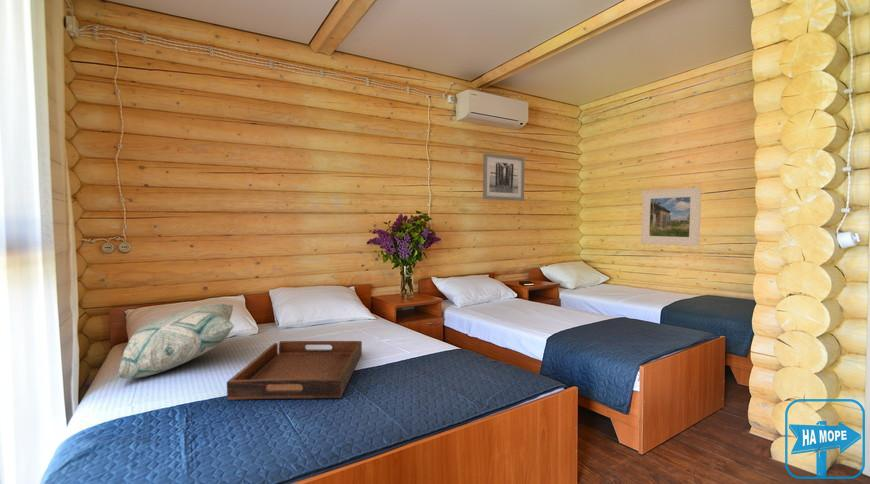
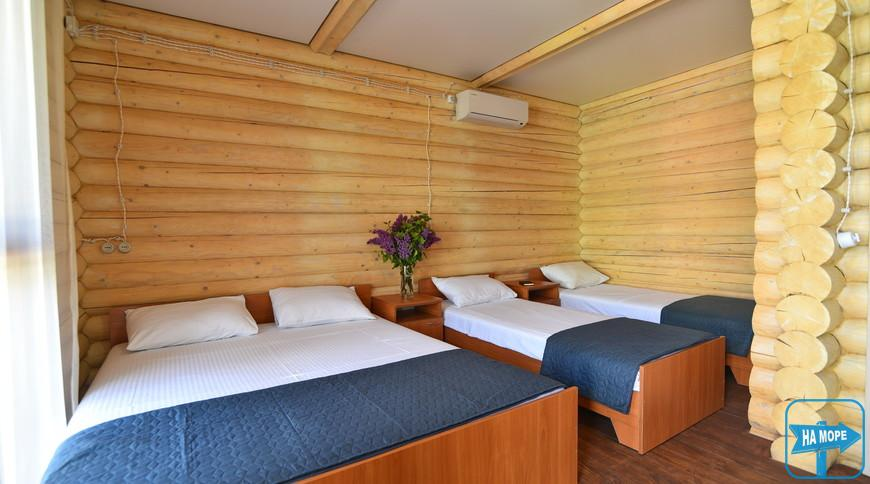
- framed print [640,186,702,248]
- decorative pillow [117,303,236,380]
- serving tray [226,340,363,401]
- wall art [482,152,526,202]
